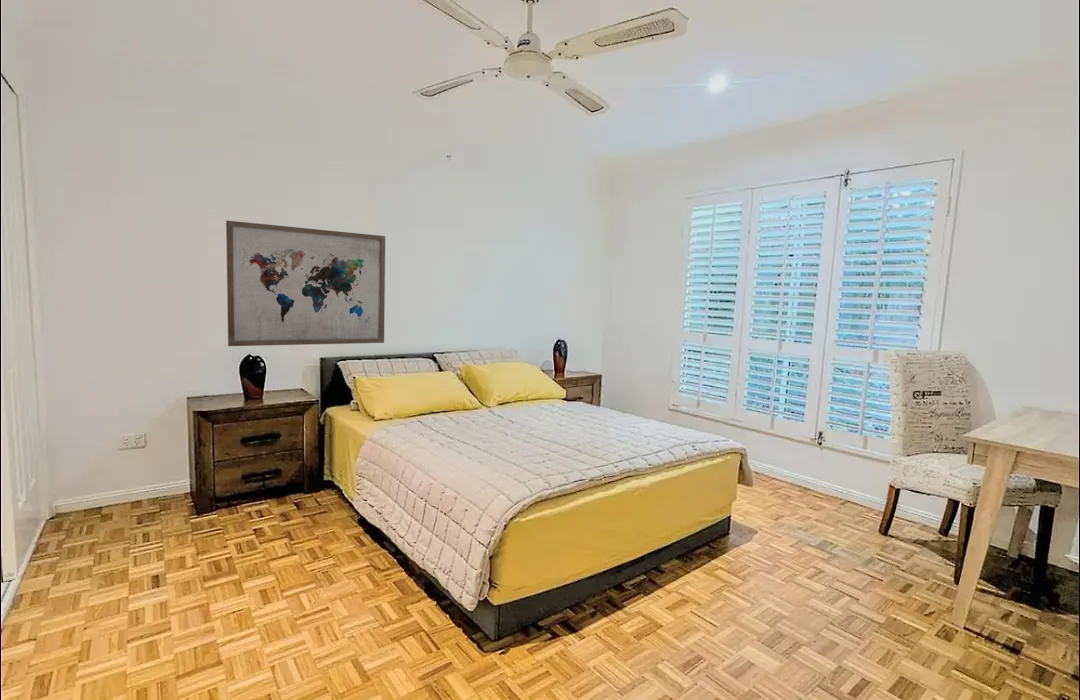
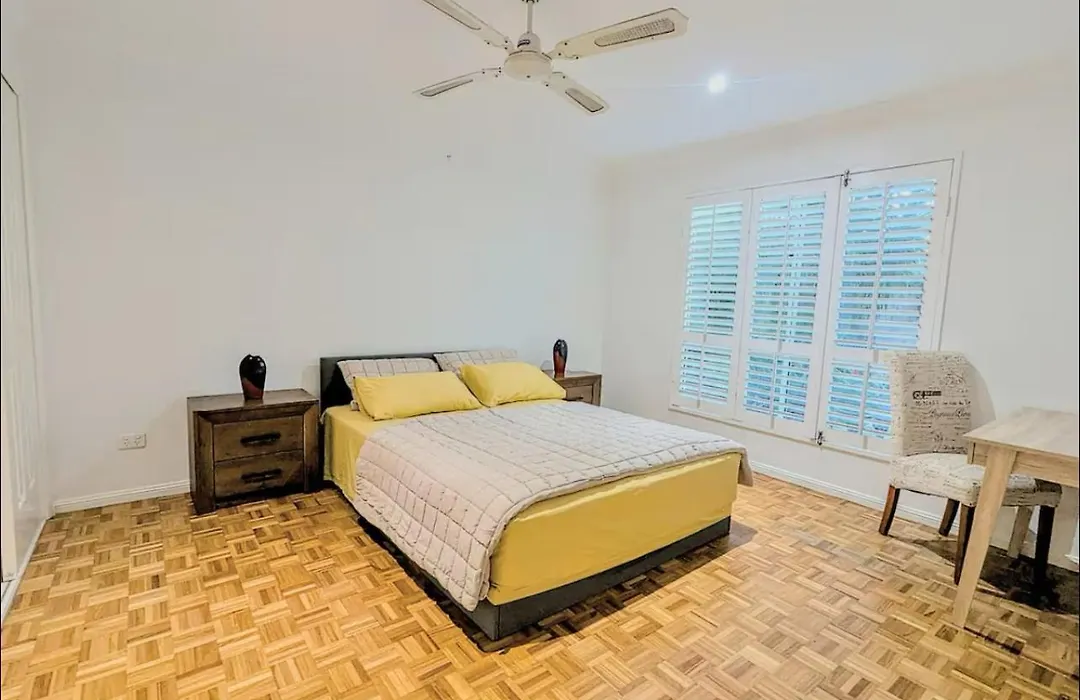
- wall art [225,220,386,347]
